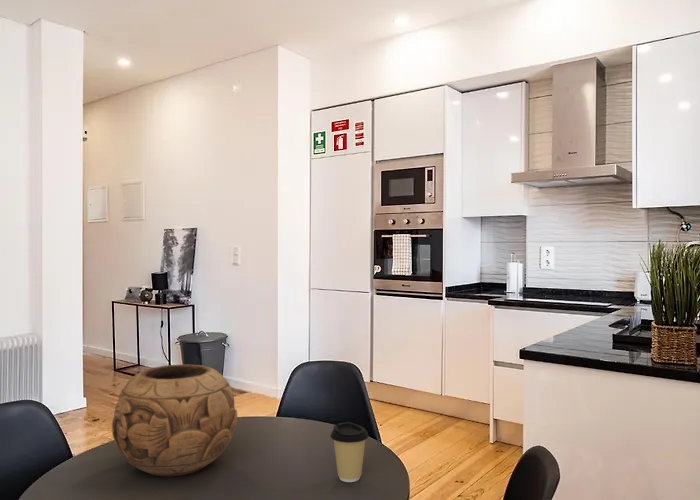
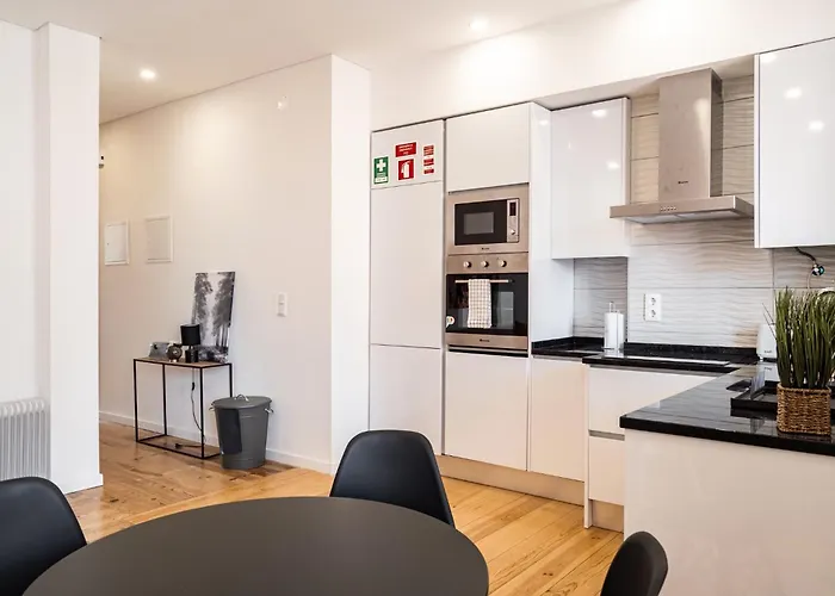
- decorative bowl [111,363,238,477]
- coffee cup [329,421,369,483]
